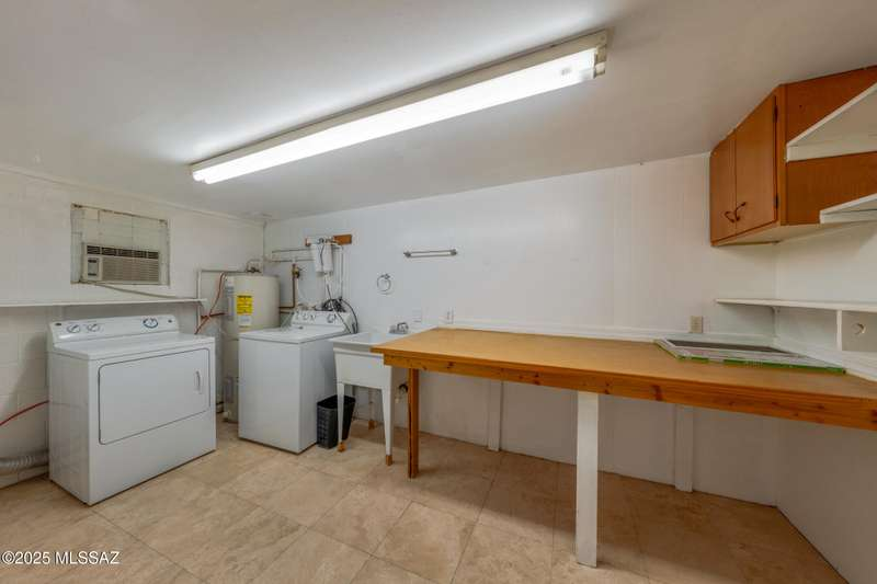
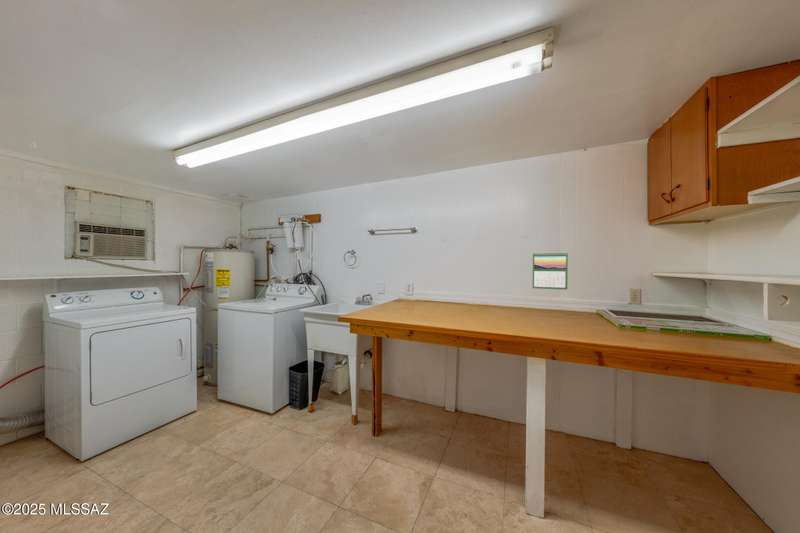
+ basket [330,358,350,396]
+ calendar [532,251,569,291]
